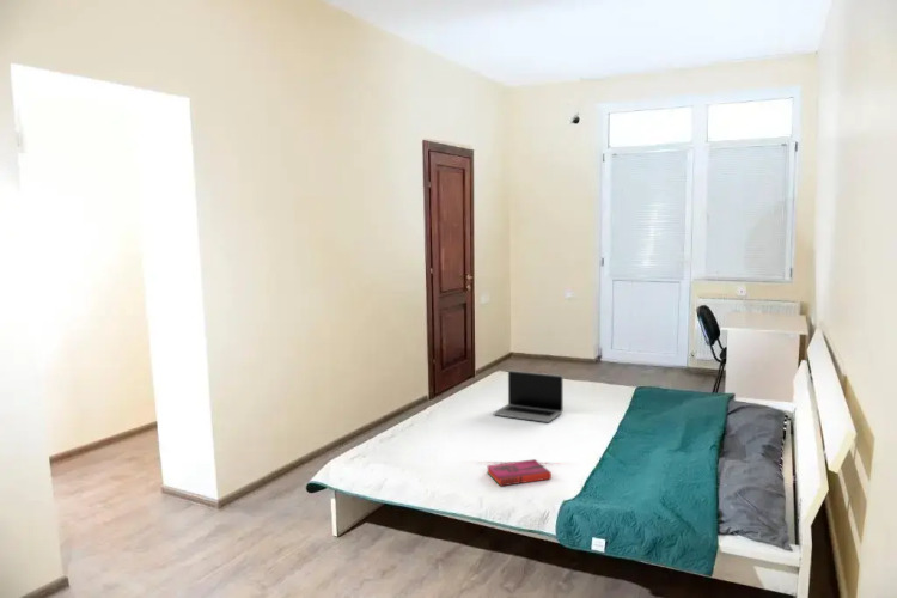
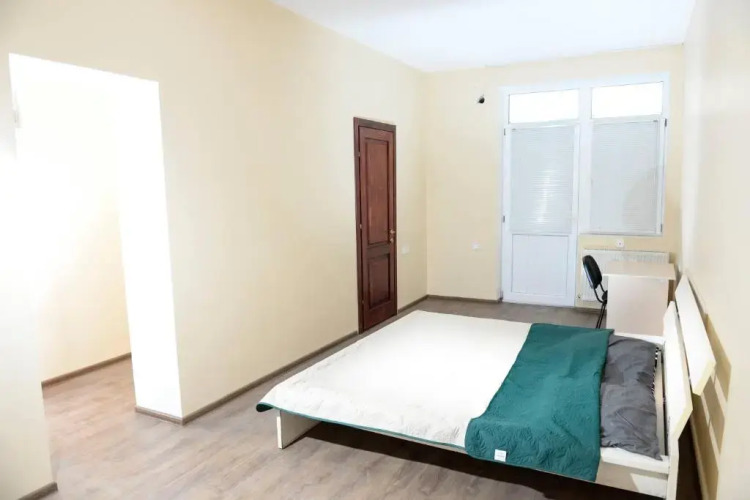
- hardback book [486,458,553,488]
- laptop [492,370,565,423]
